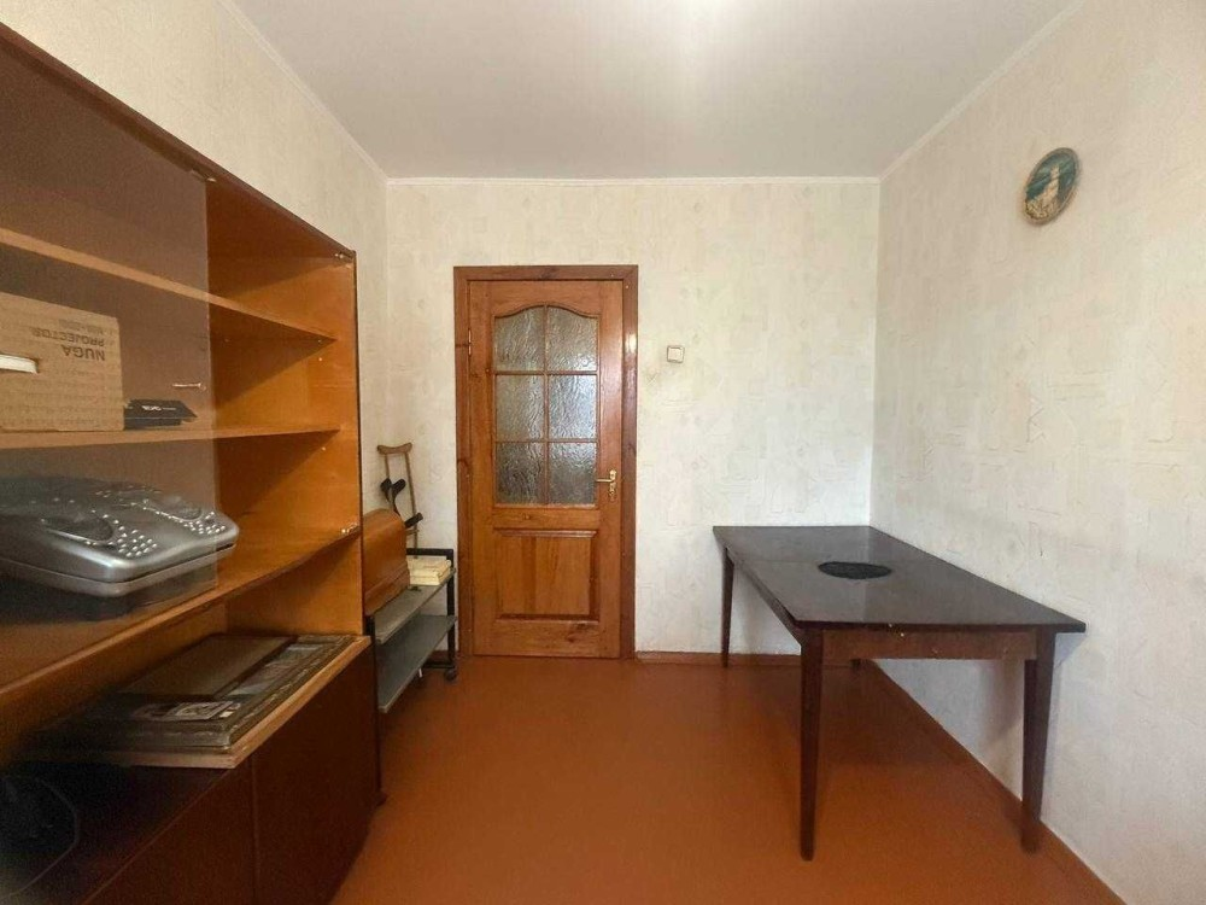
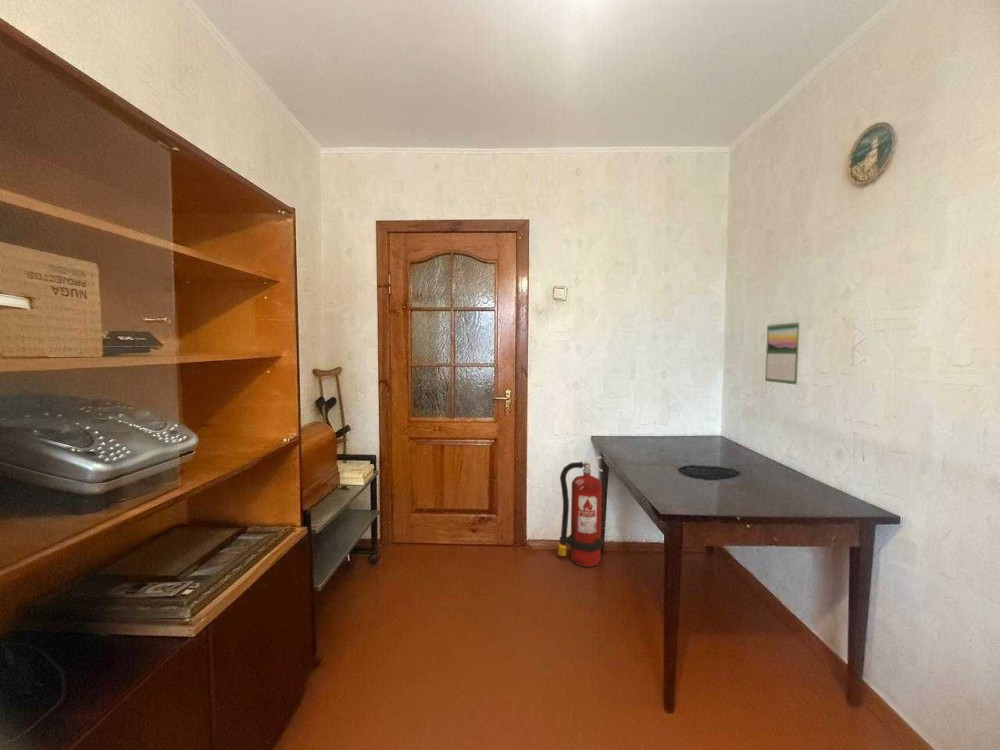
+ fire extinguisher [557,455,604,568]
+ calendar [764,320,802,386]
